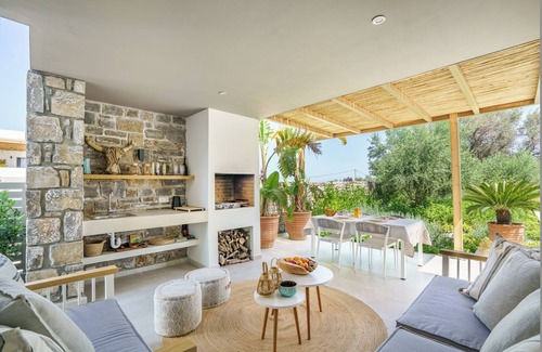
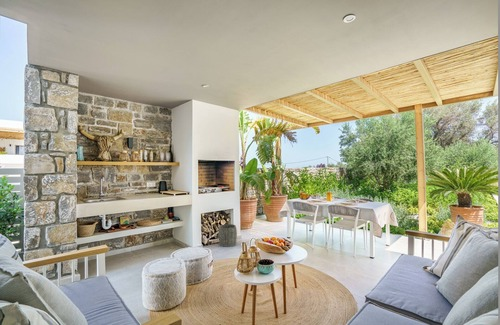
+ woven basket [217,223,238,248]
